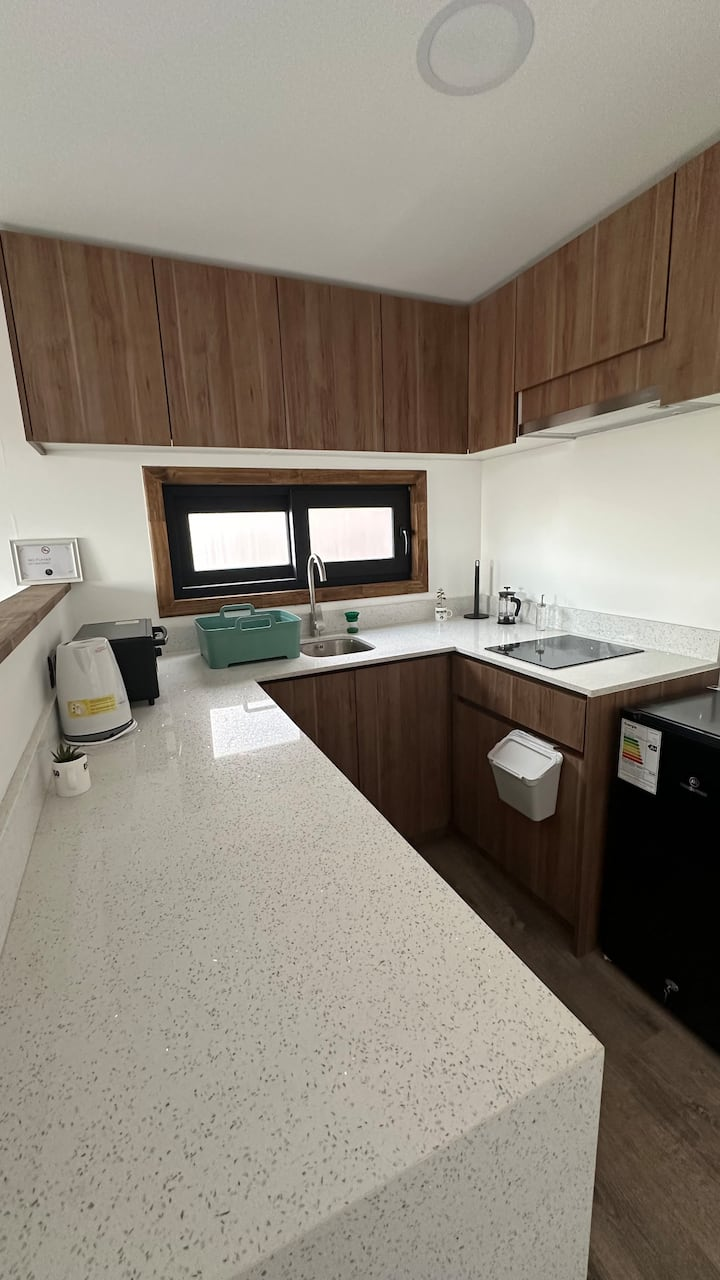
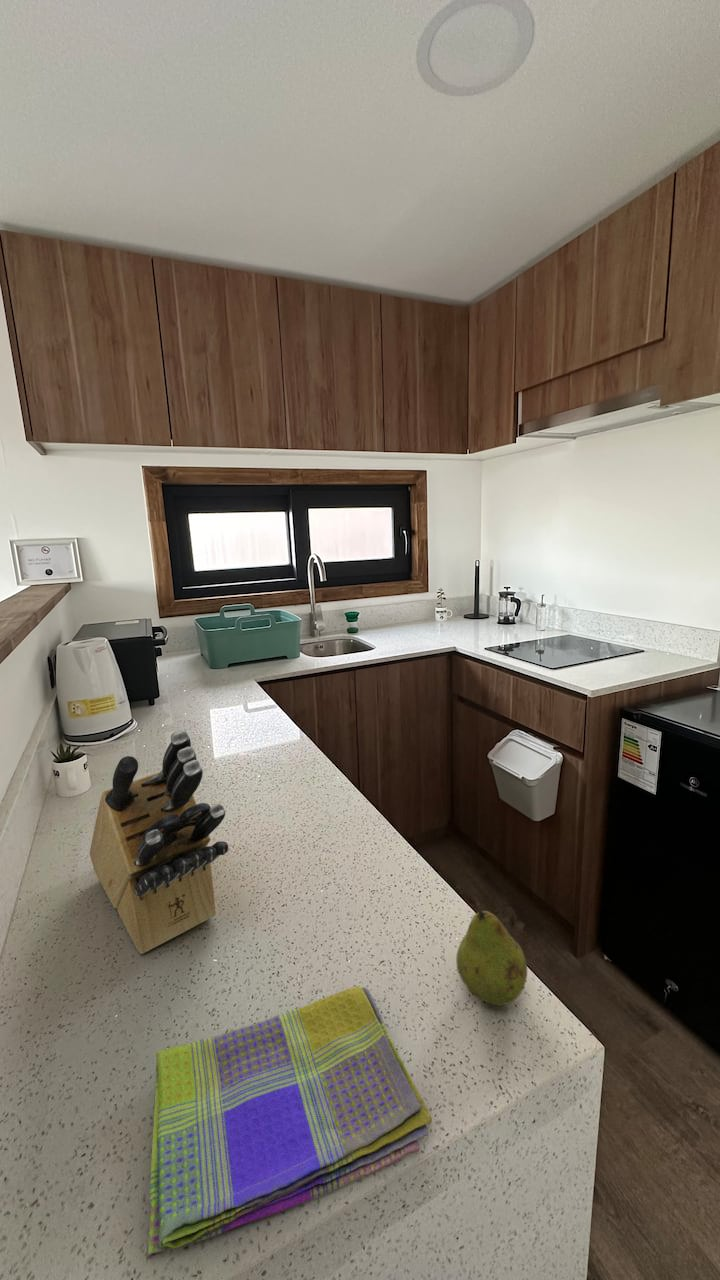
+ dish towel [146,985,433,1260]
+ knife block [89,729,229,955]
+ fruit [455,901,528,1006]
